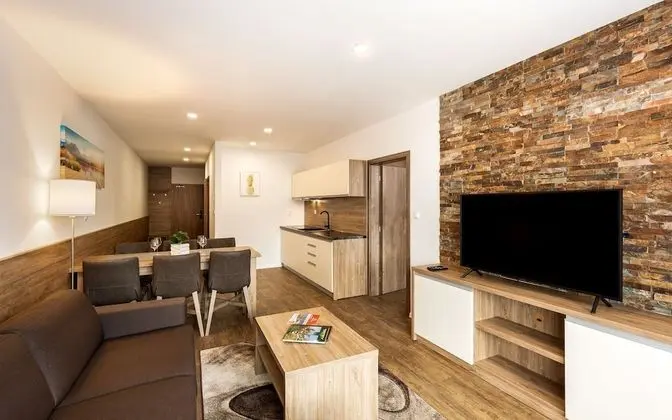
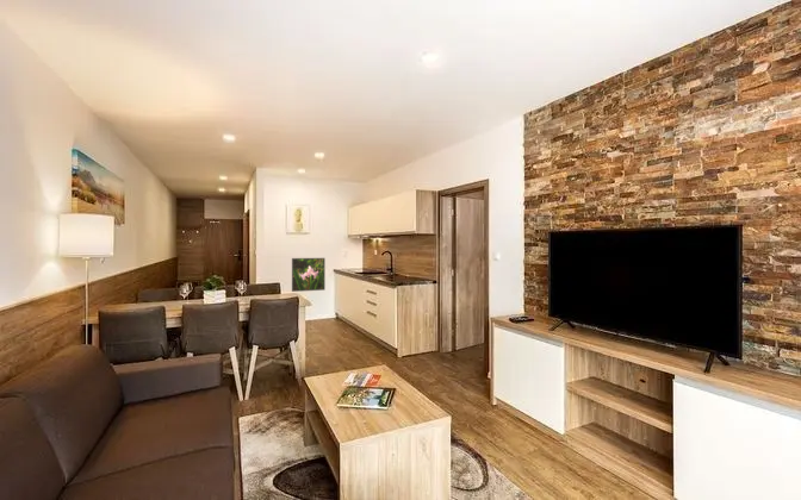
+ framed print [291,257,327,293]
